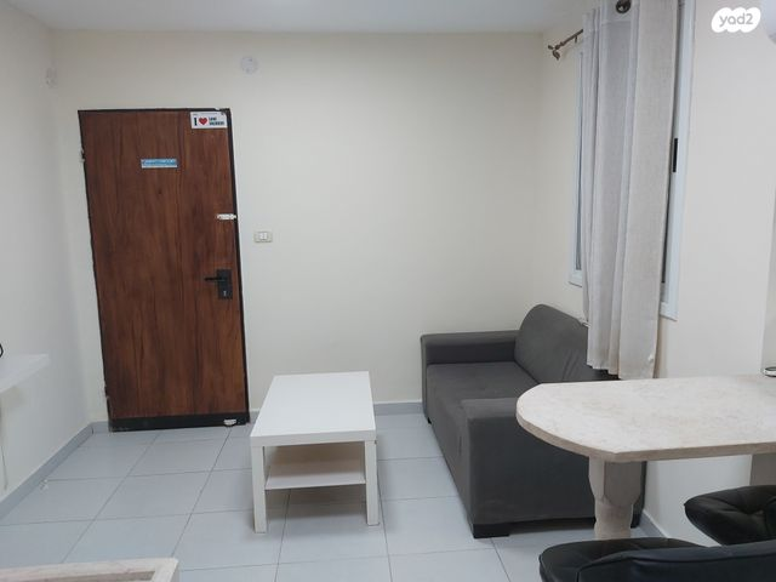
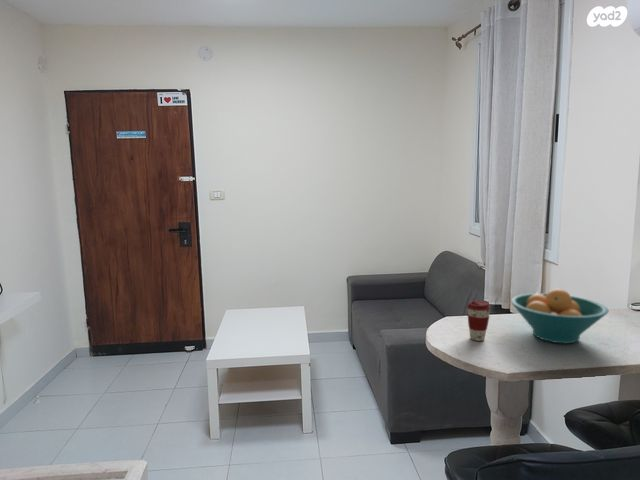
+ fruit bowl [510,288,609,344]
+ coffee cup [466,300,492,342]
